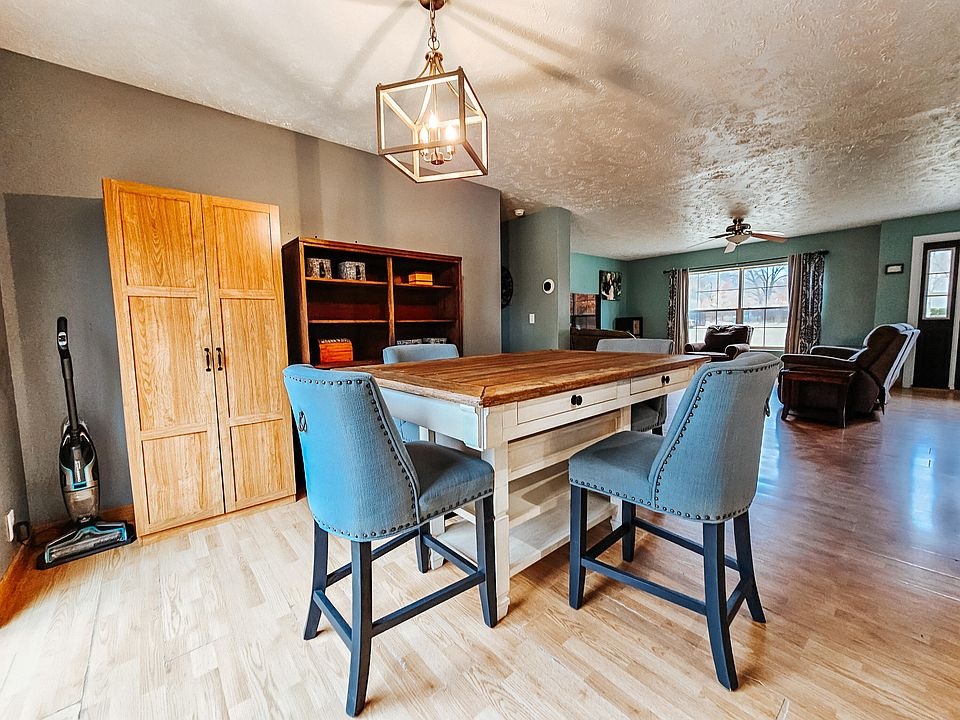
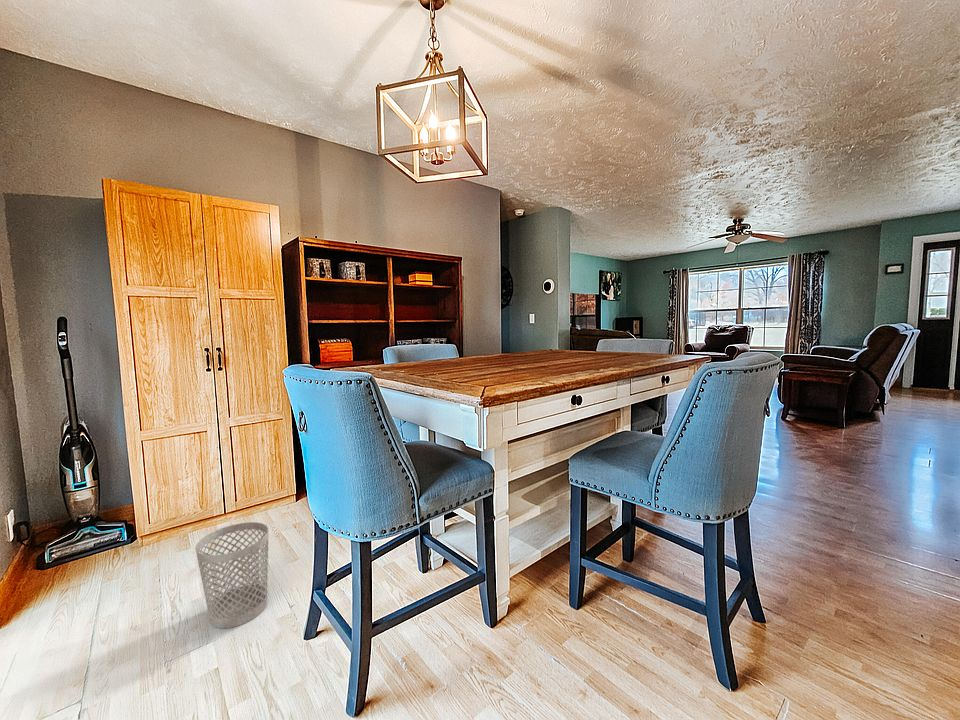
+ wastebasket [194,521,270,629]
